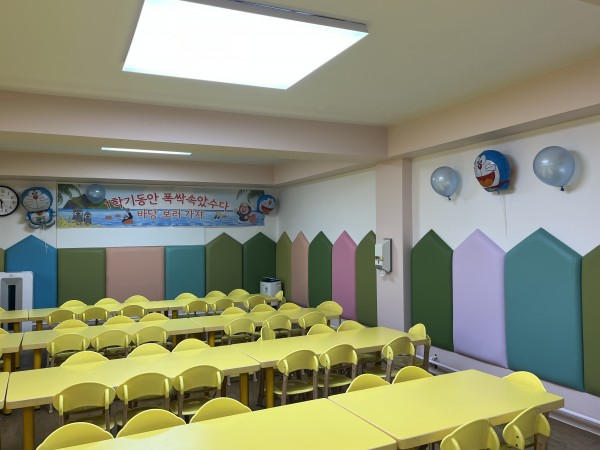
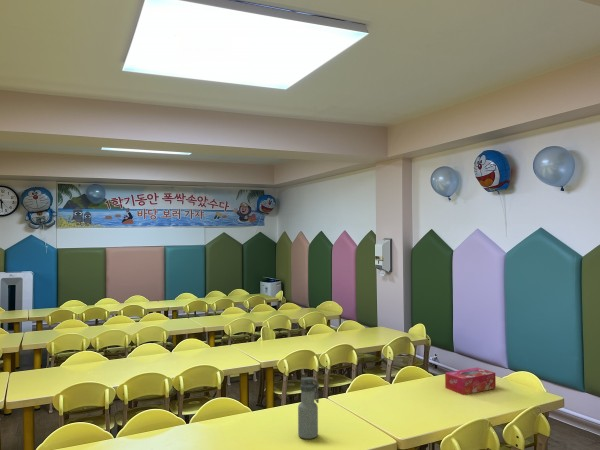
+ water bottle [297,376,320,440]
+ tissue box [444,367,497,396]
